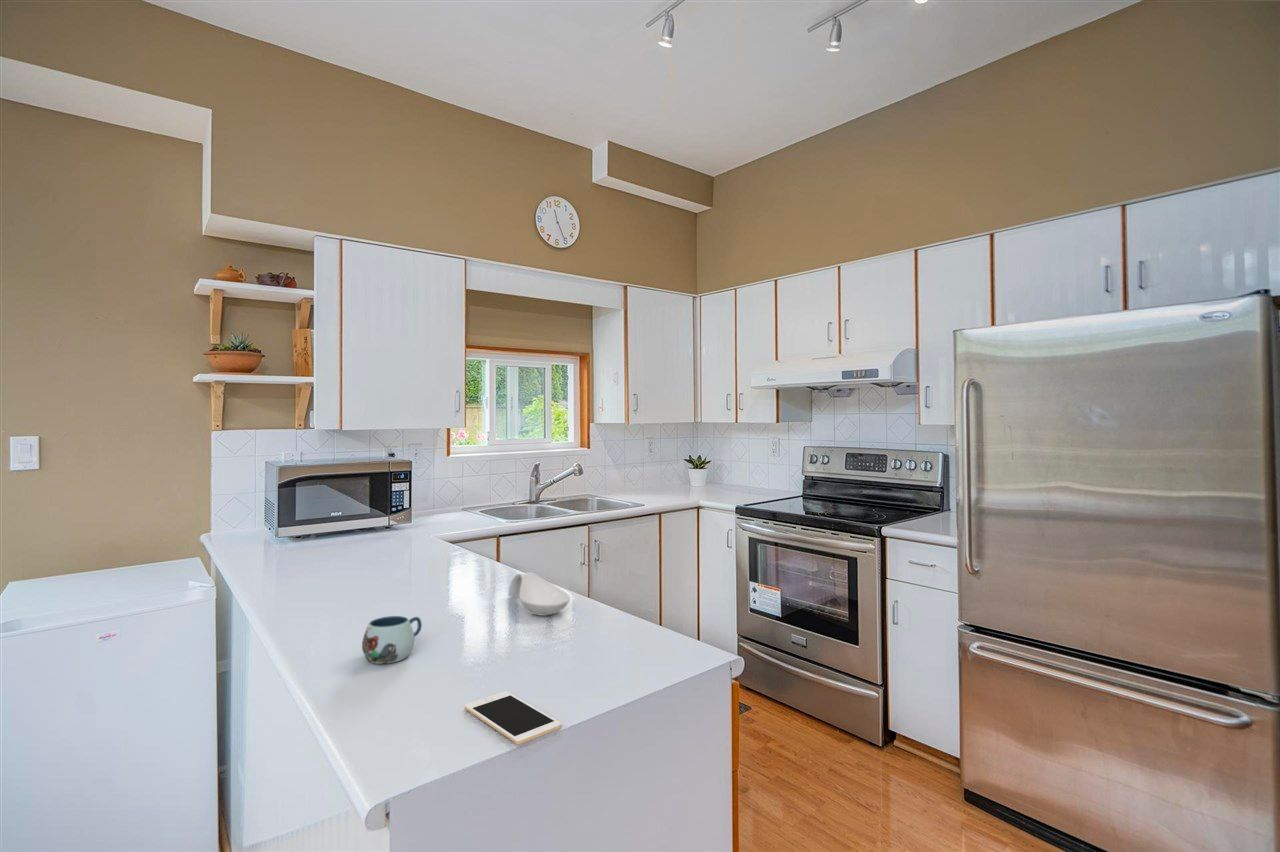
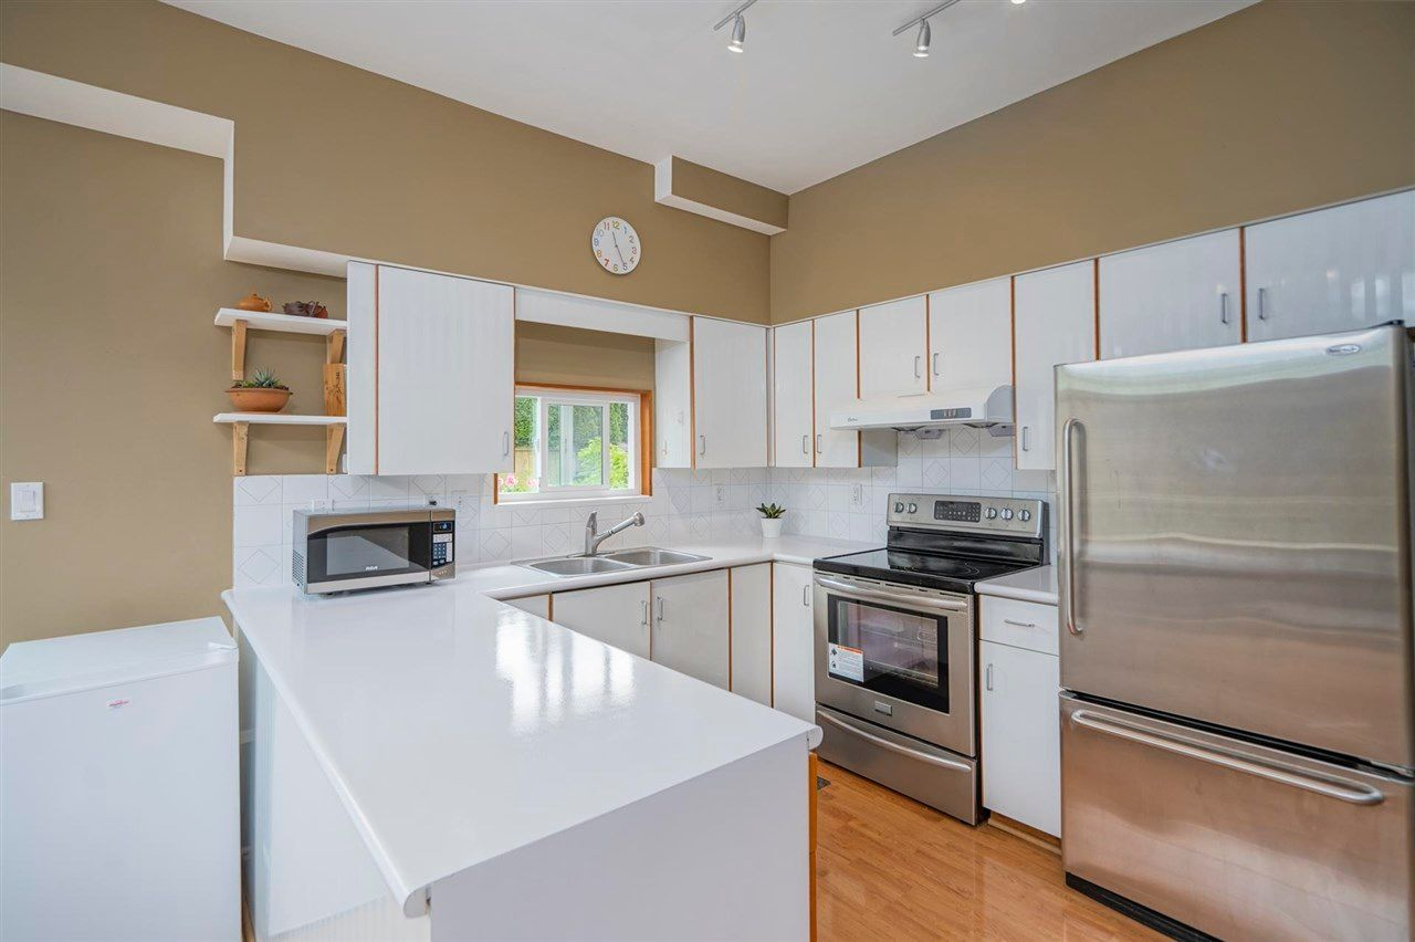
- spoon rest [507,571,571,617]
- cell phone [463,691,563,745]
- mug [361,615,423,665]
